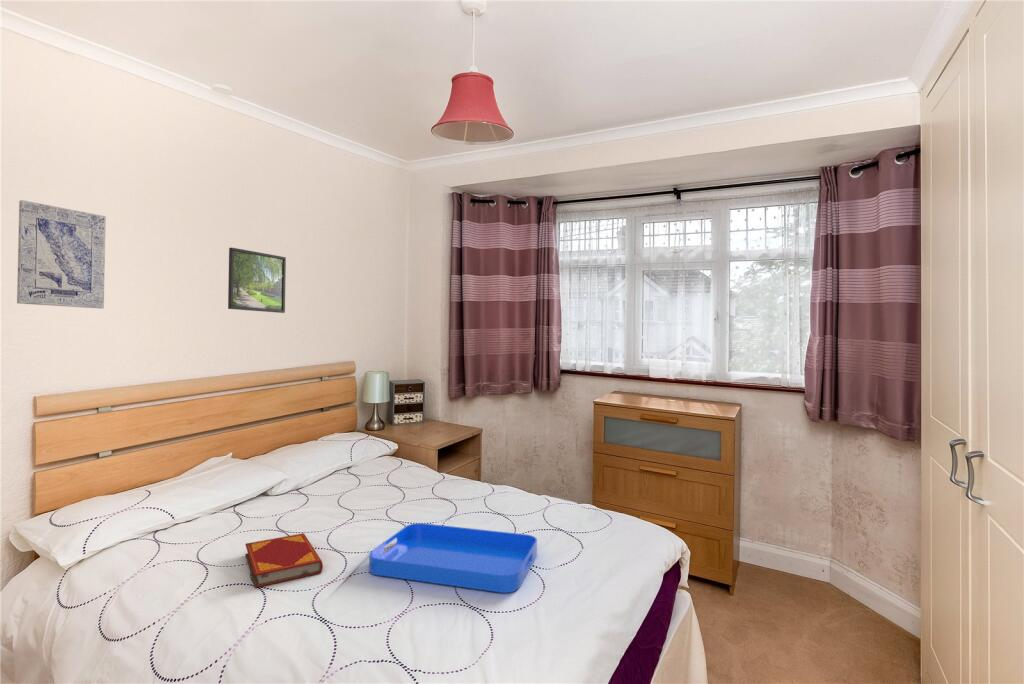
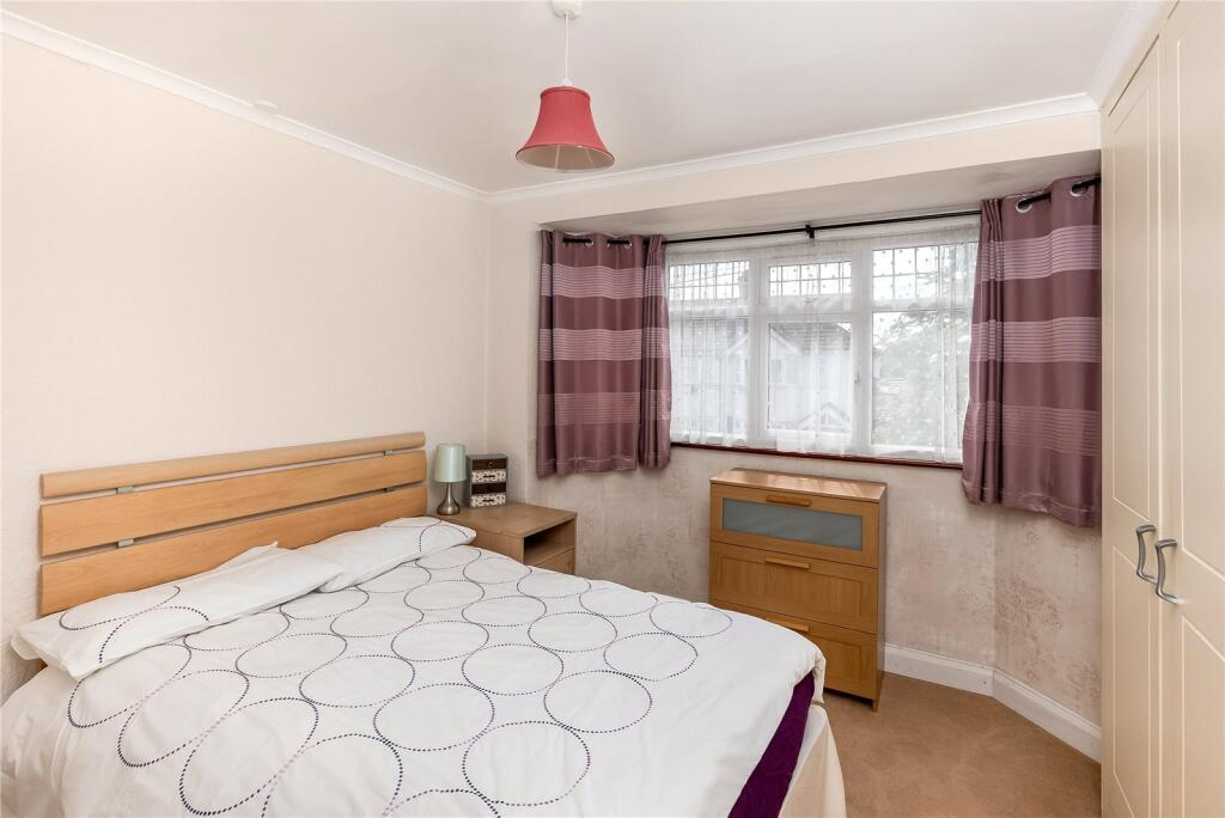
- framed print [227,247,287,314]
- hardback book [244,532,324,589]
- serving tray [368,522,538,594]
- wall art [16,199,107,310]
